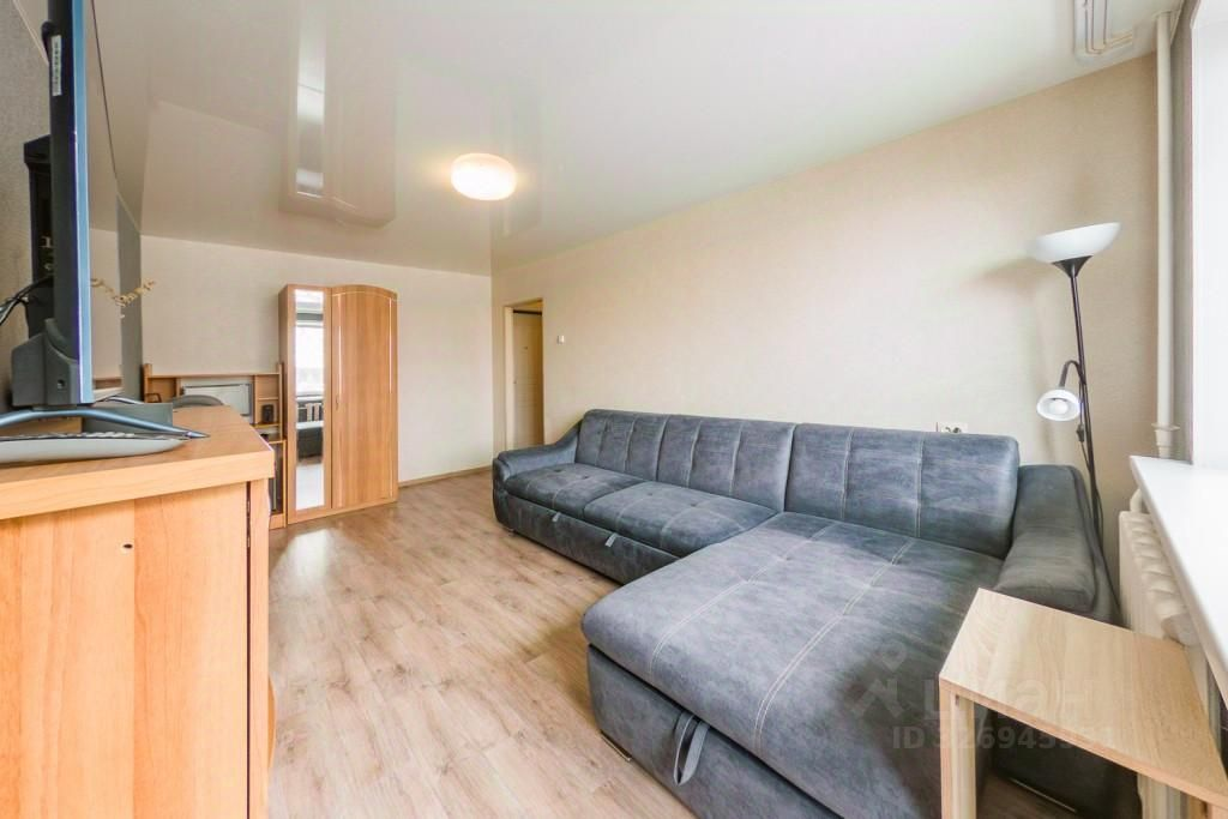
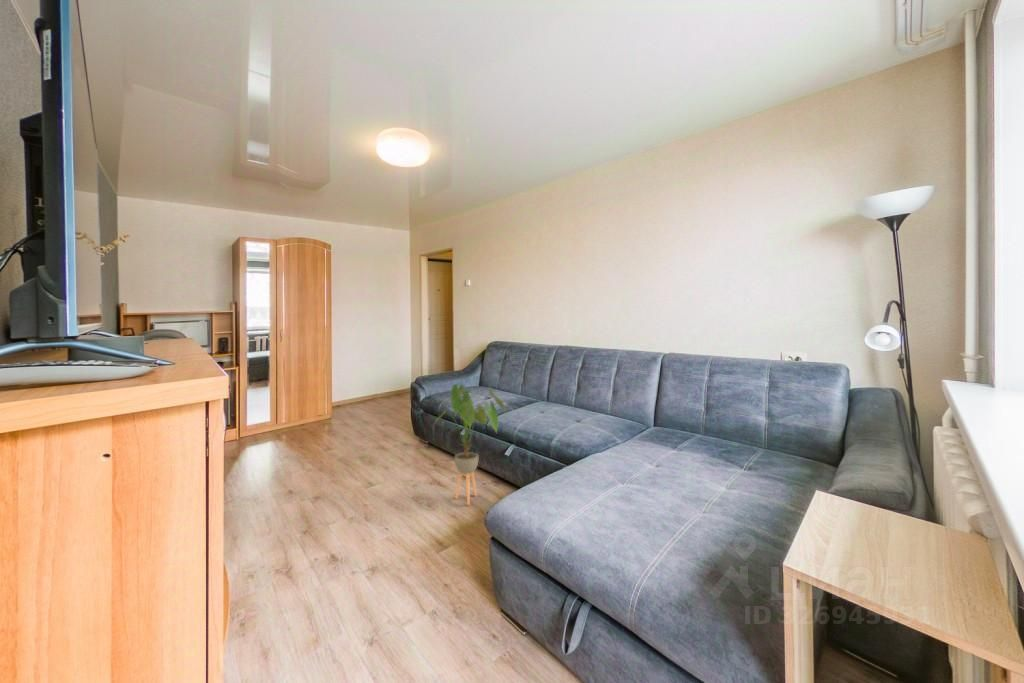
+ house plant [434,383,507,506]
